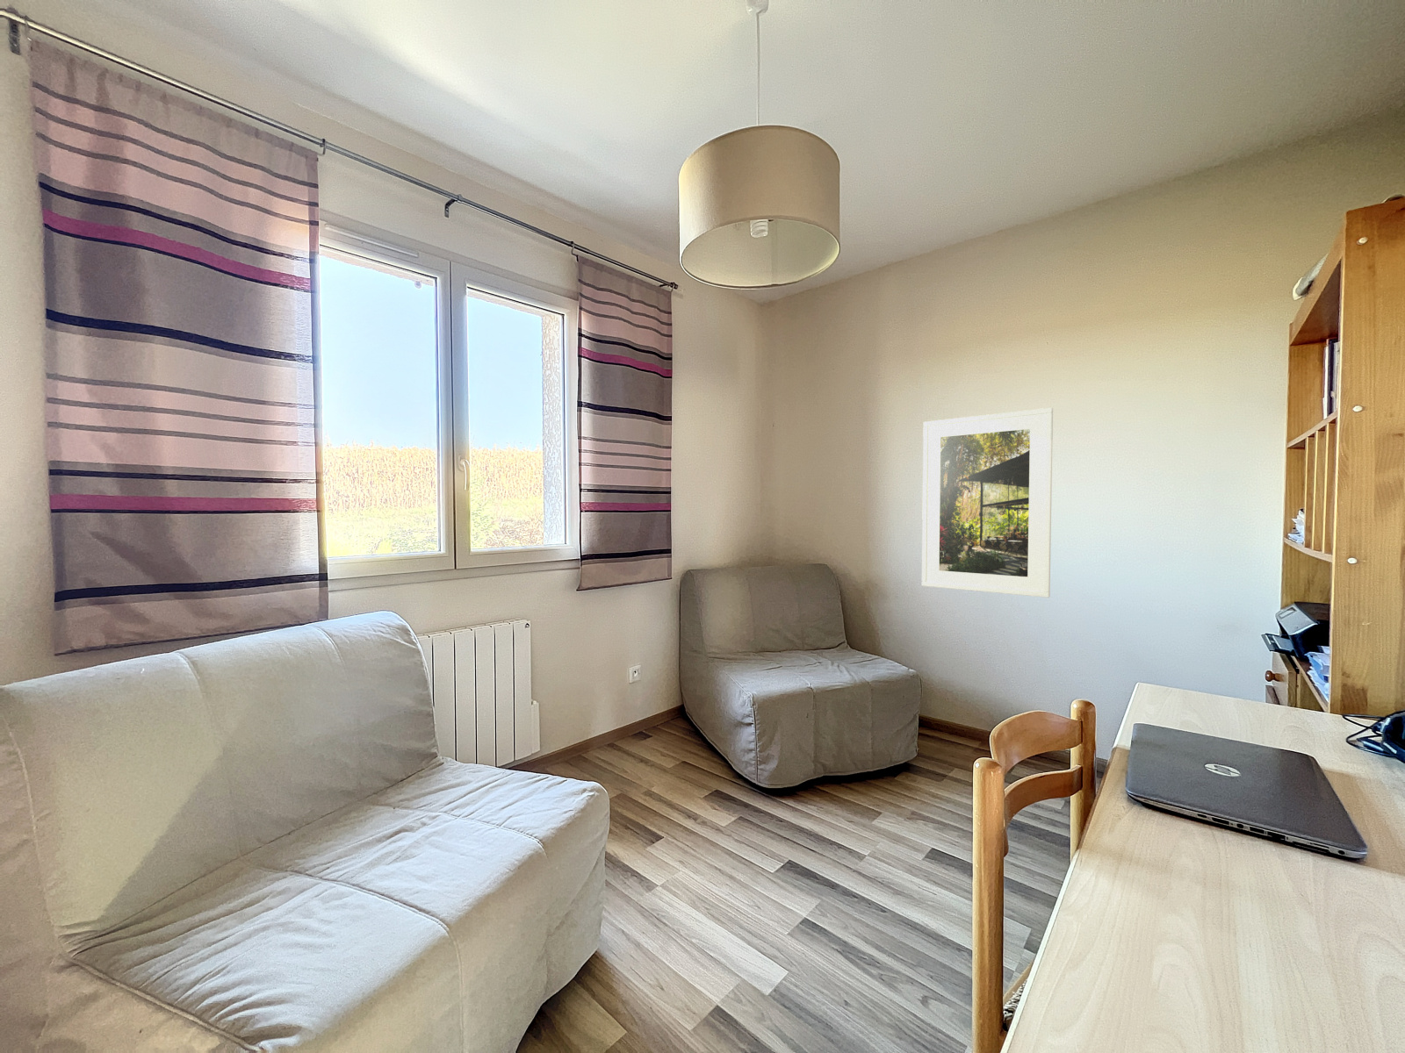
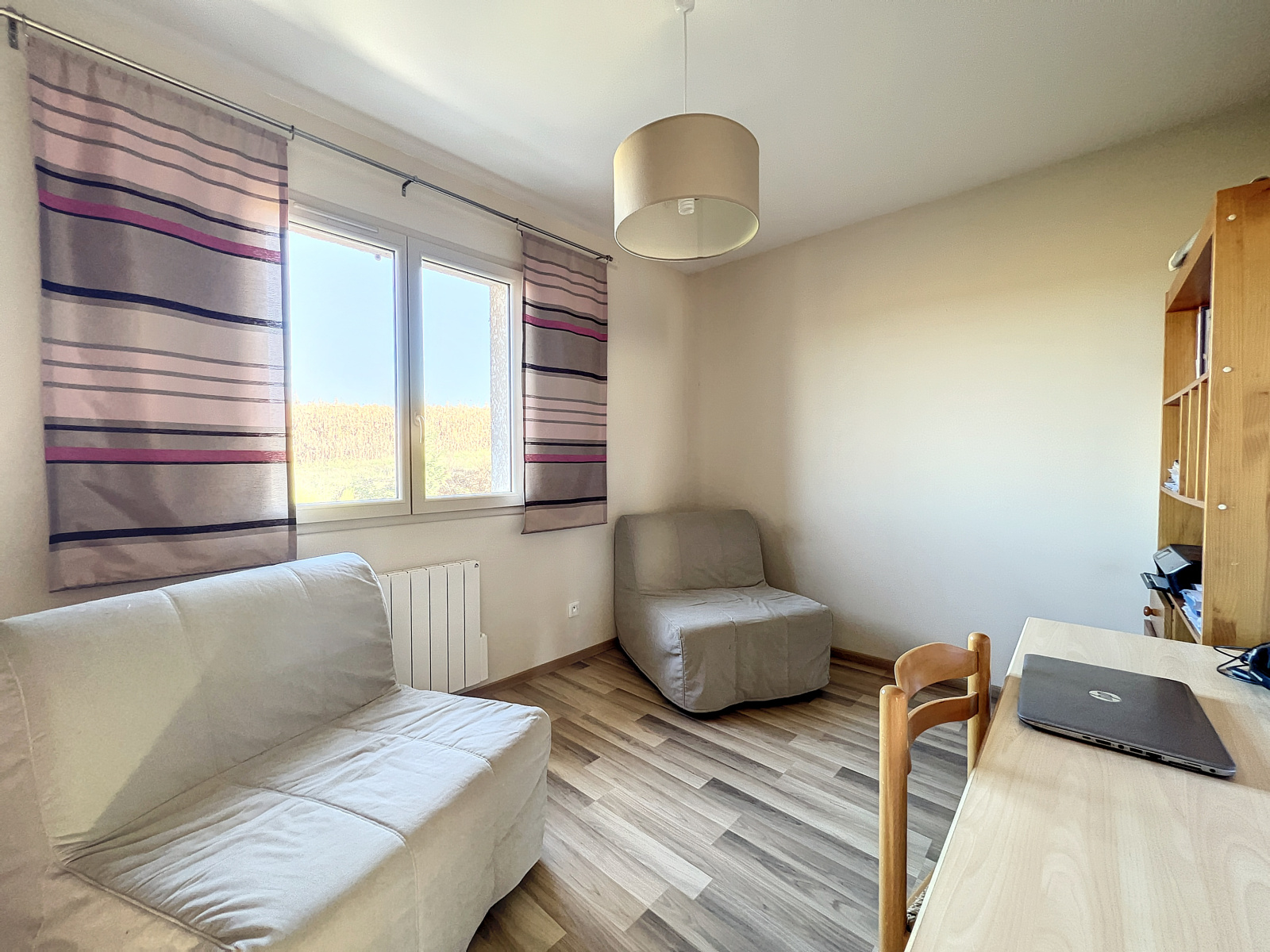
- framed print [922,407,1053,598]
